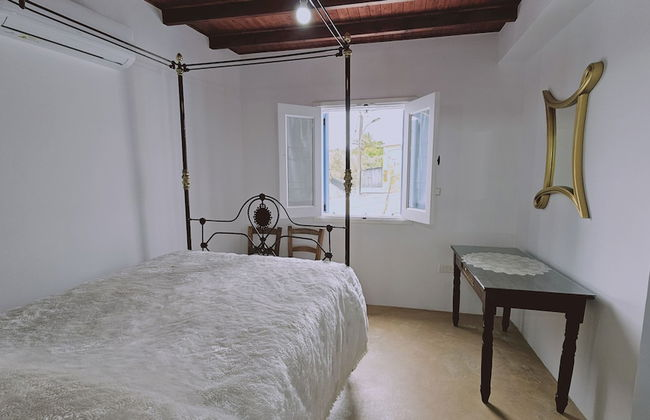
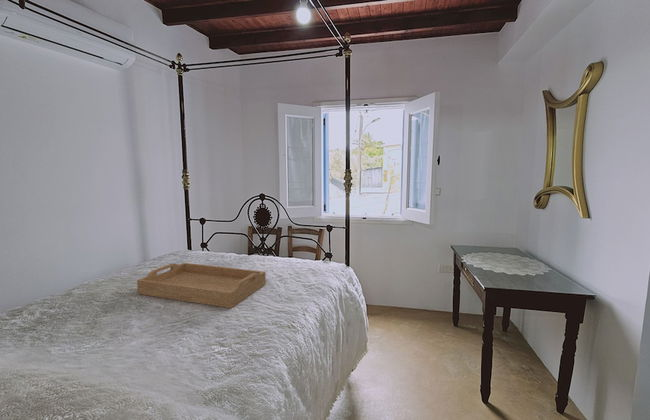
+ serving tray [136,262,267,309]
